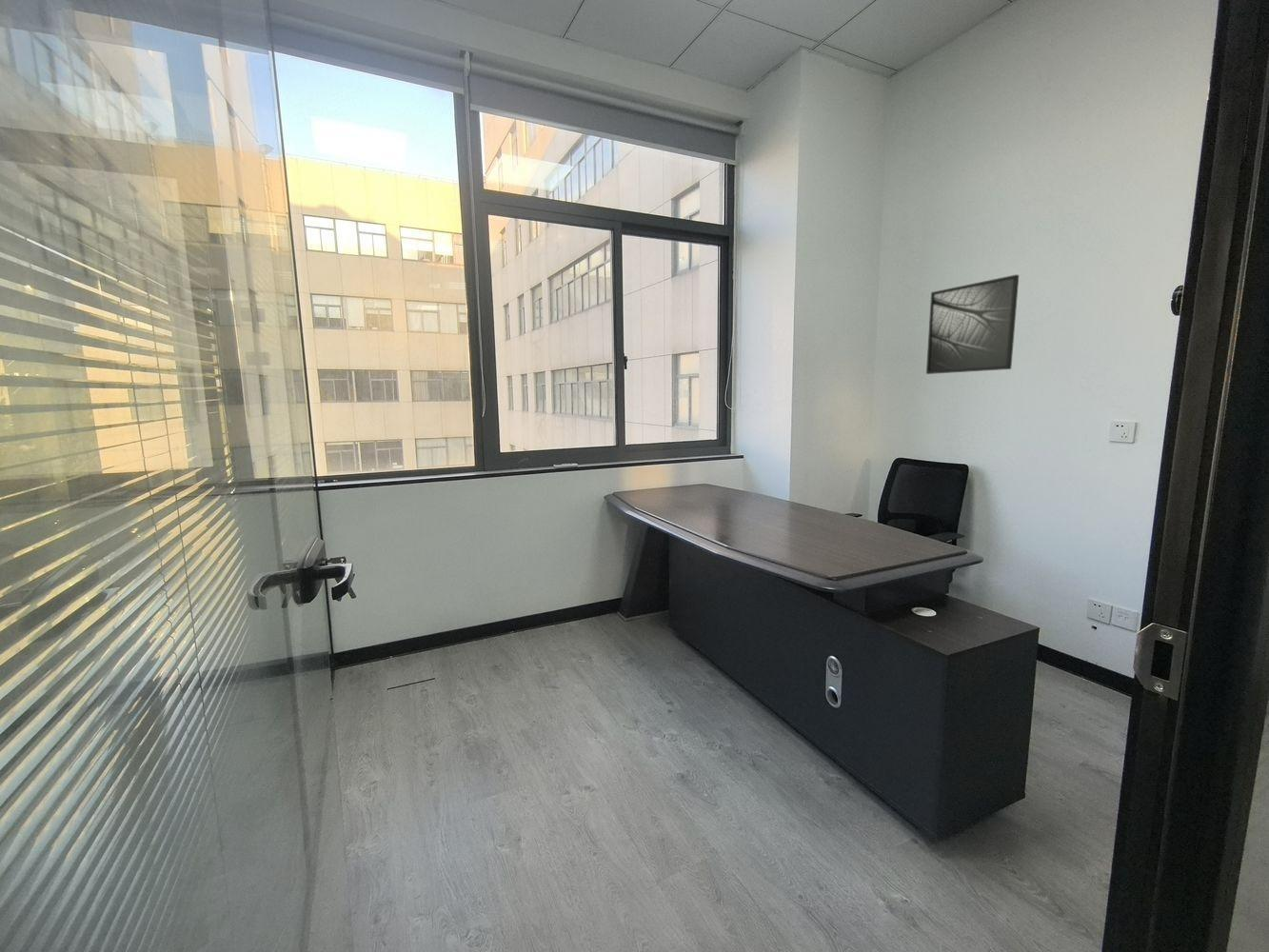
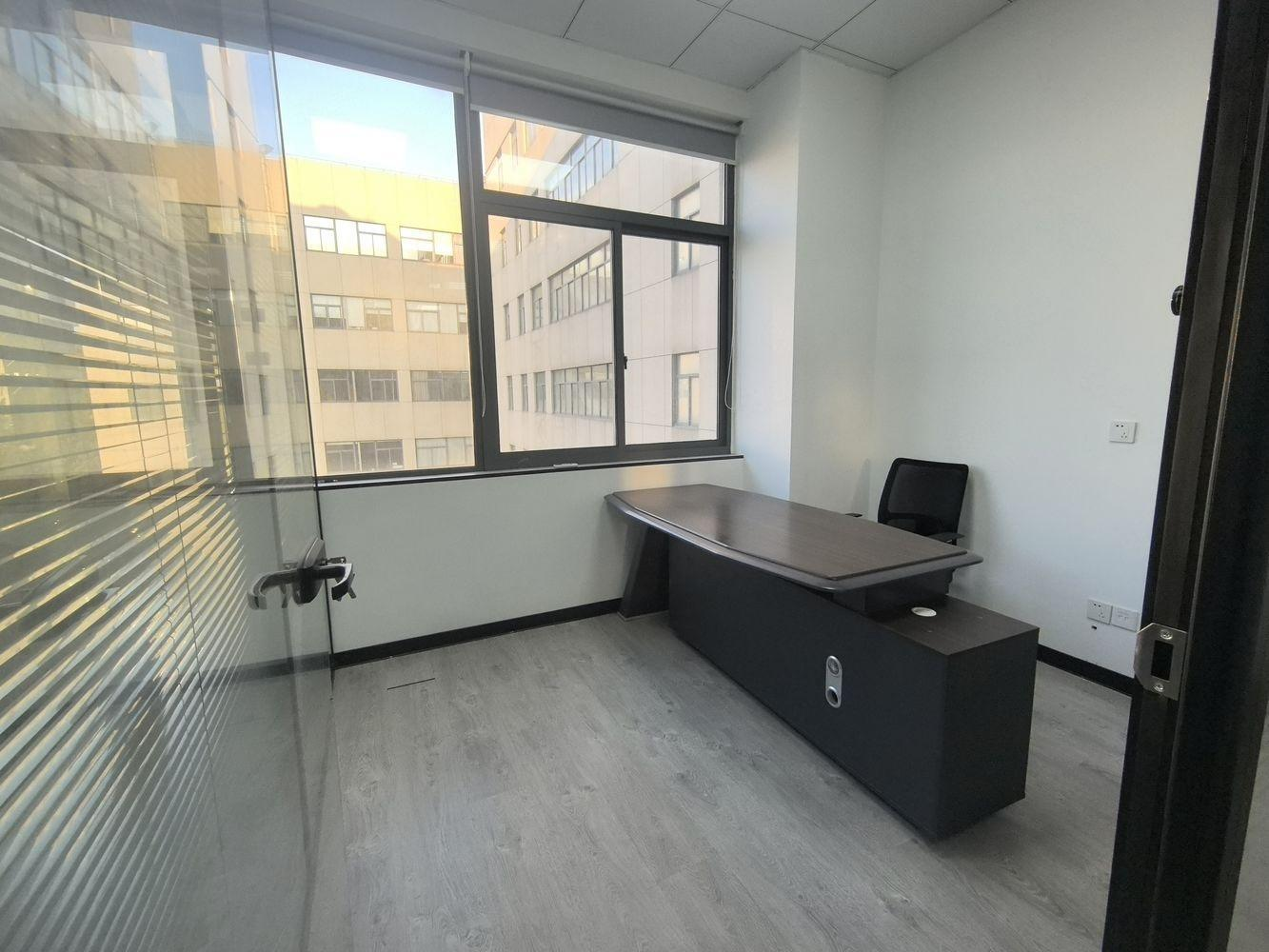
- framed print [925,274,1020,375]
